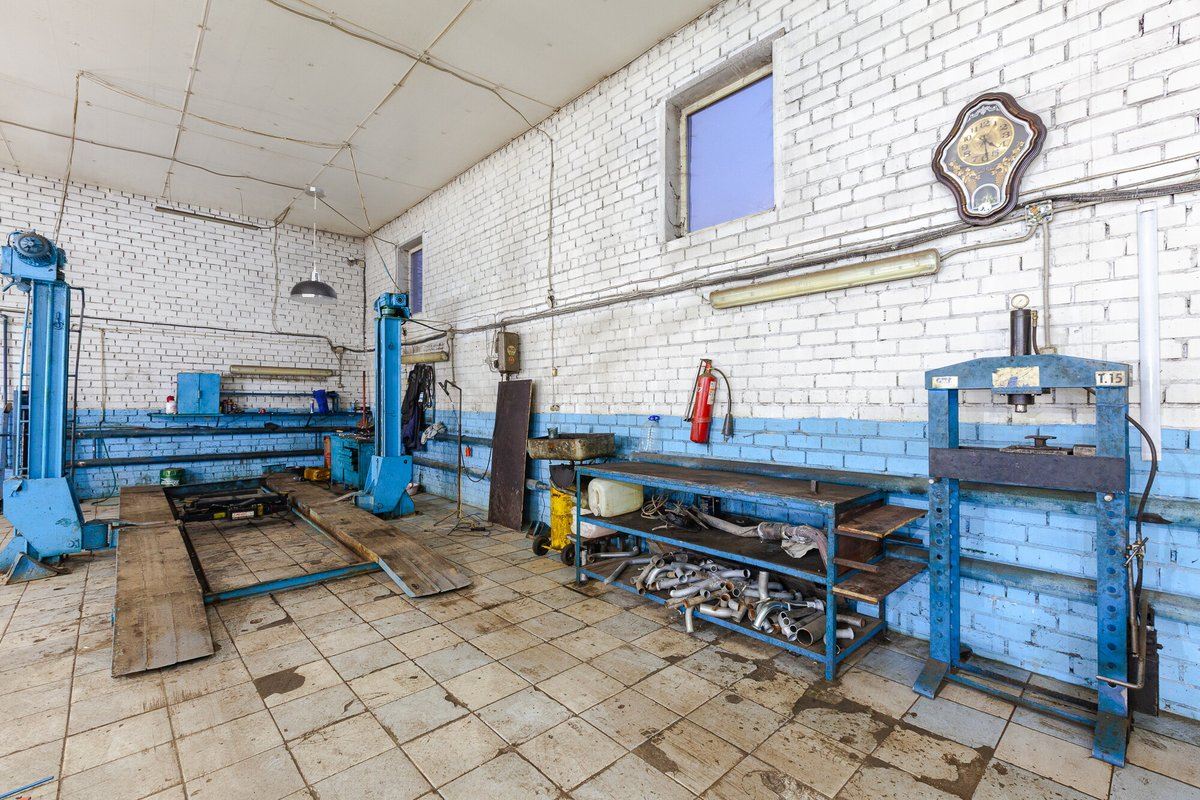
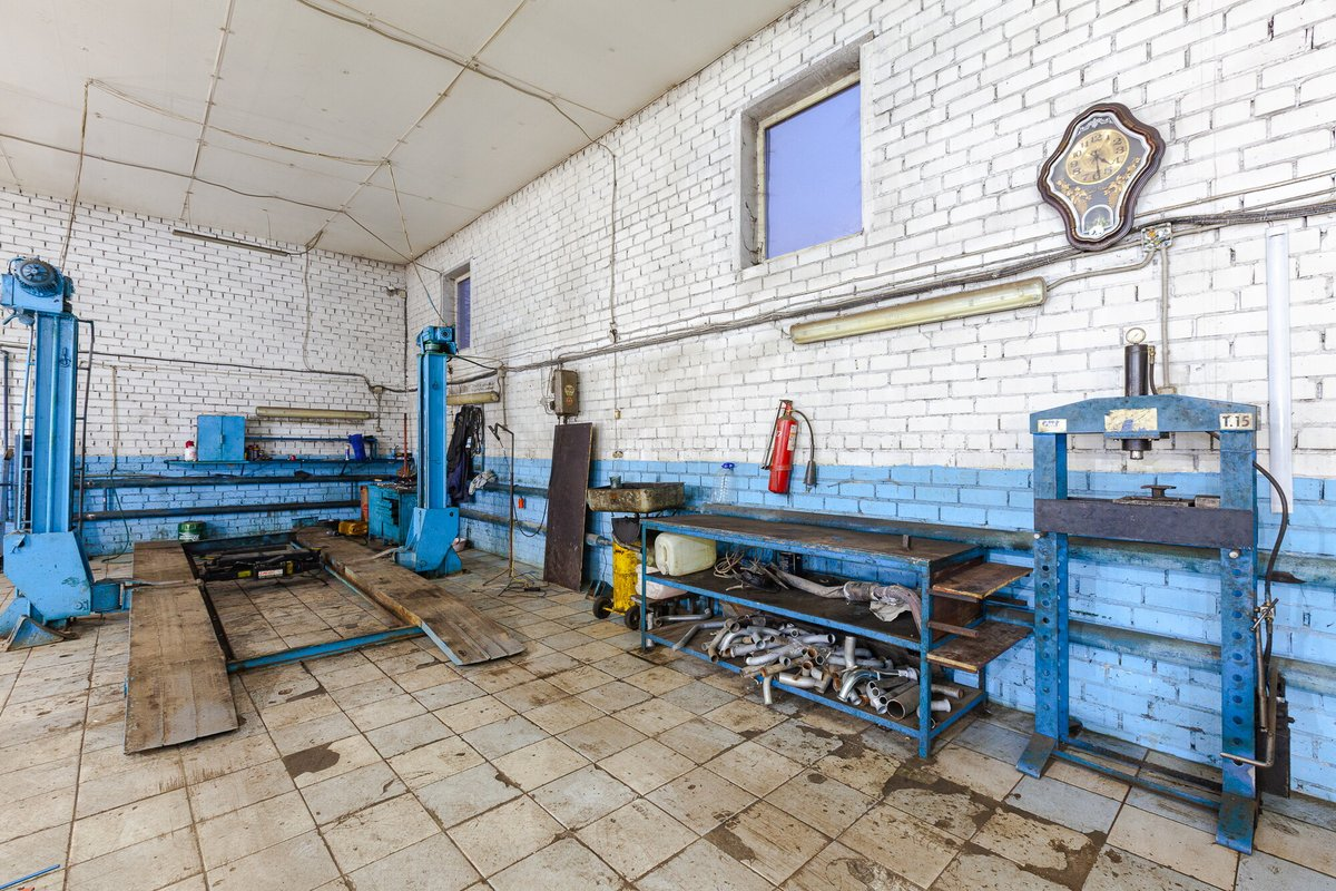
- light fixture [288,186,340,306]
